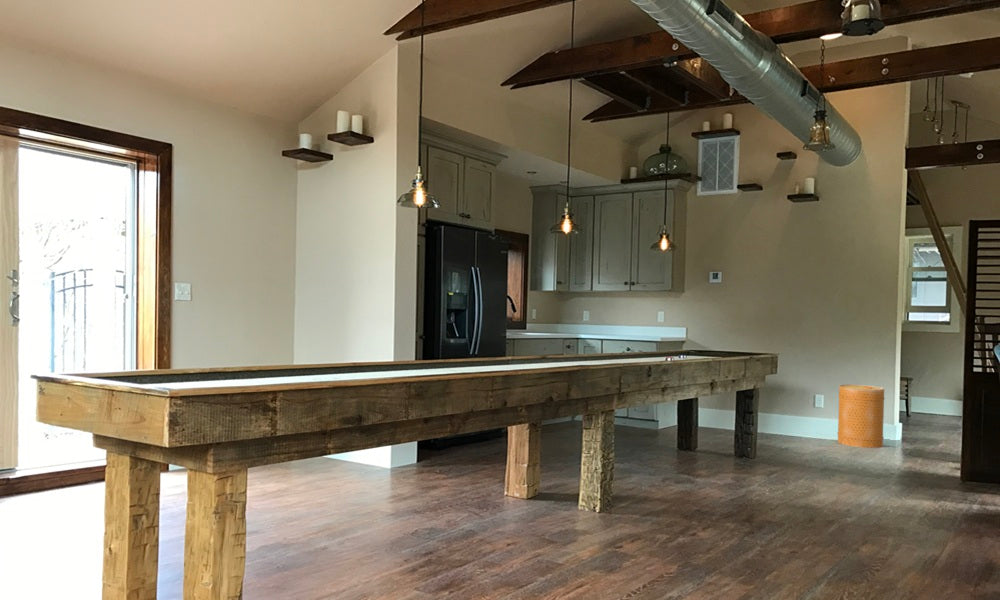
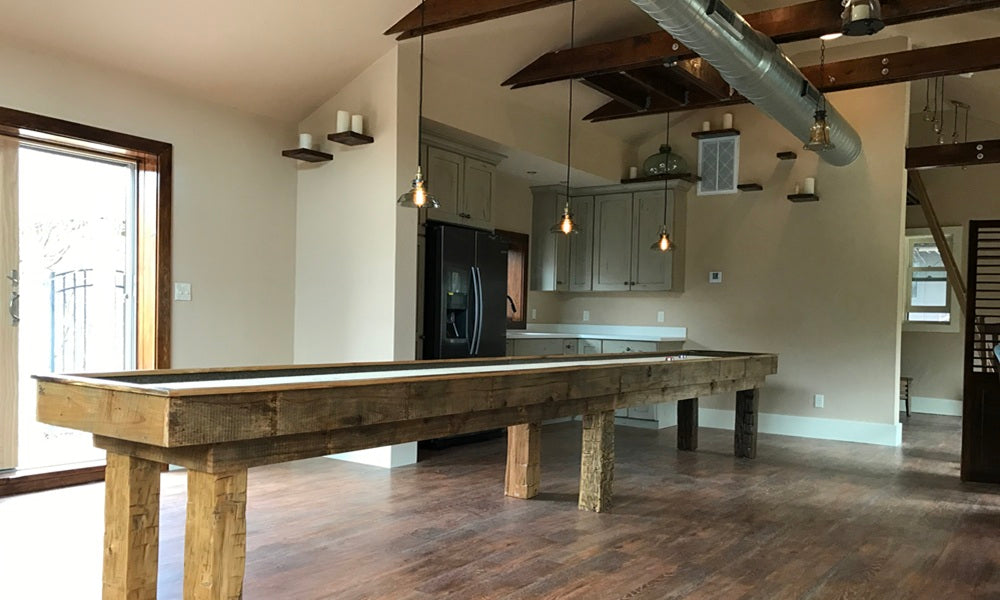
- basket [836,384,886,449]
